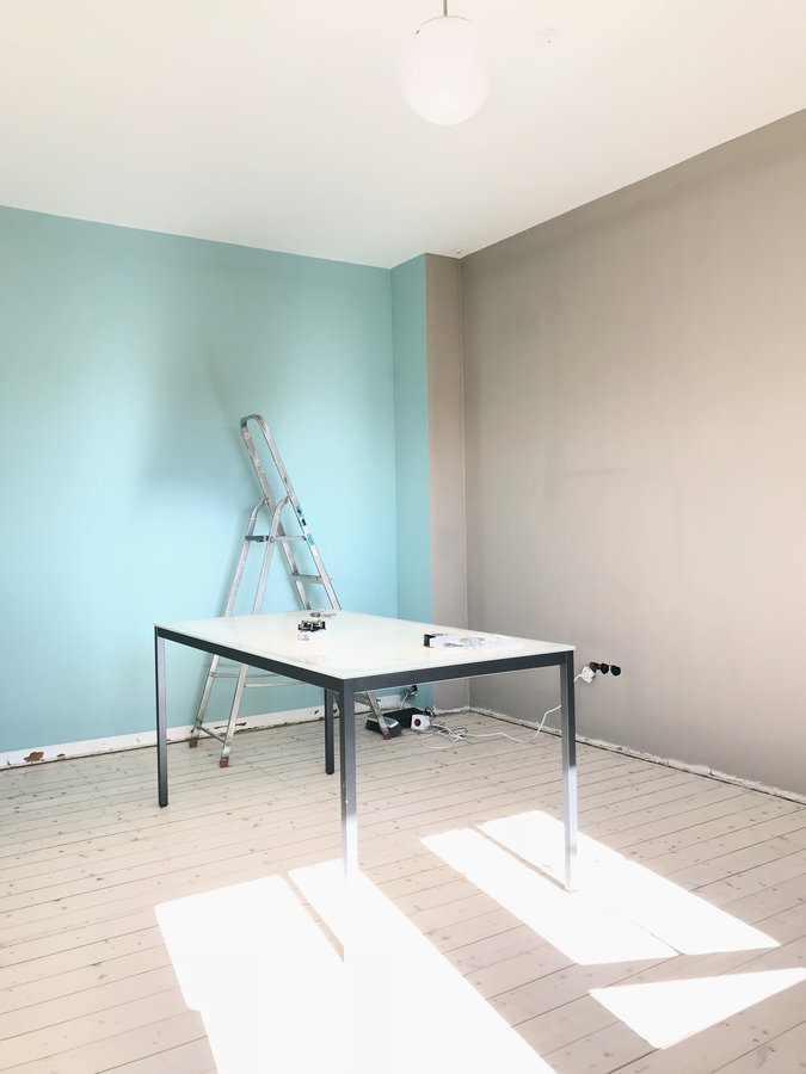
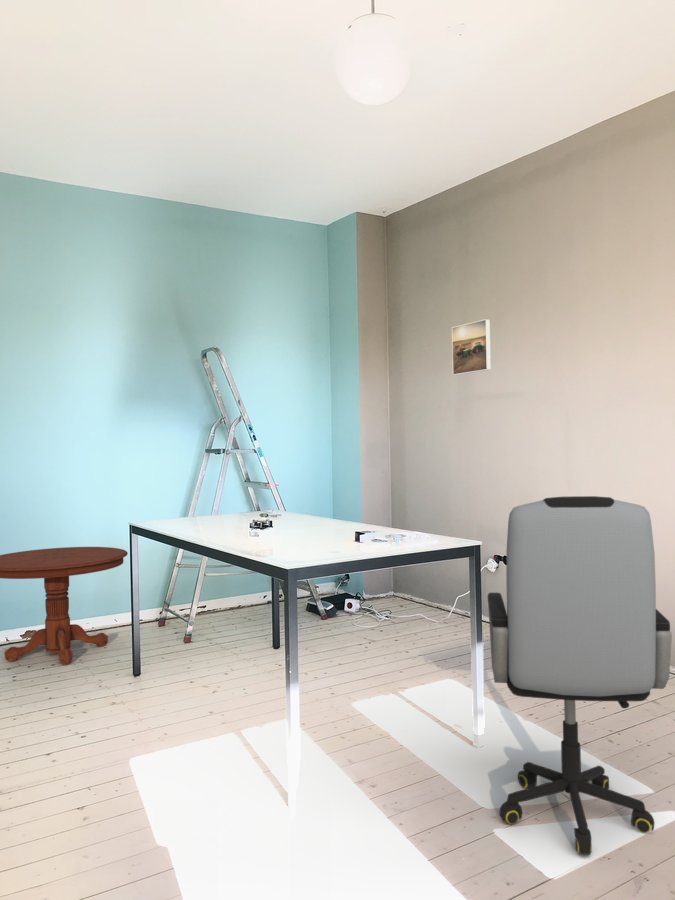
+ pedestal table [0,546,129,665]
+ office chair [487,495,673,856]
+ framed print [451,318,492,376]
